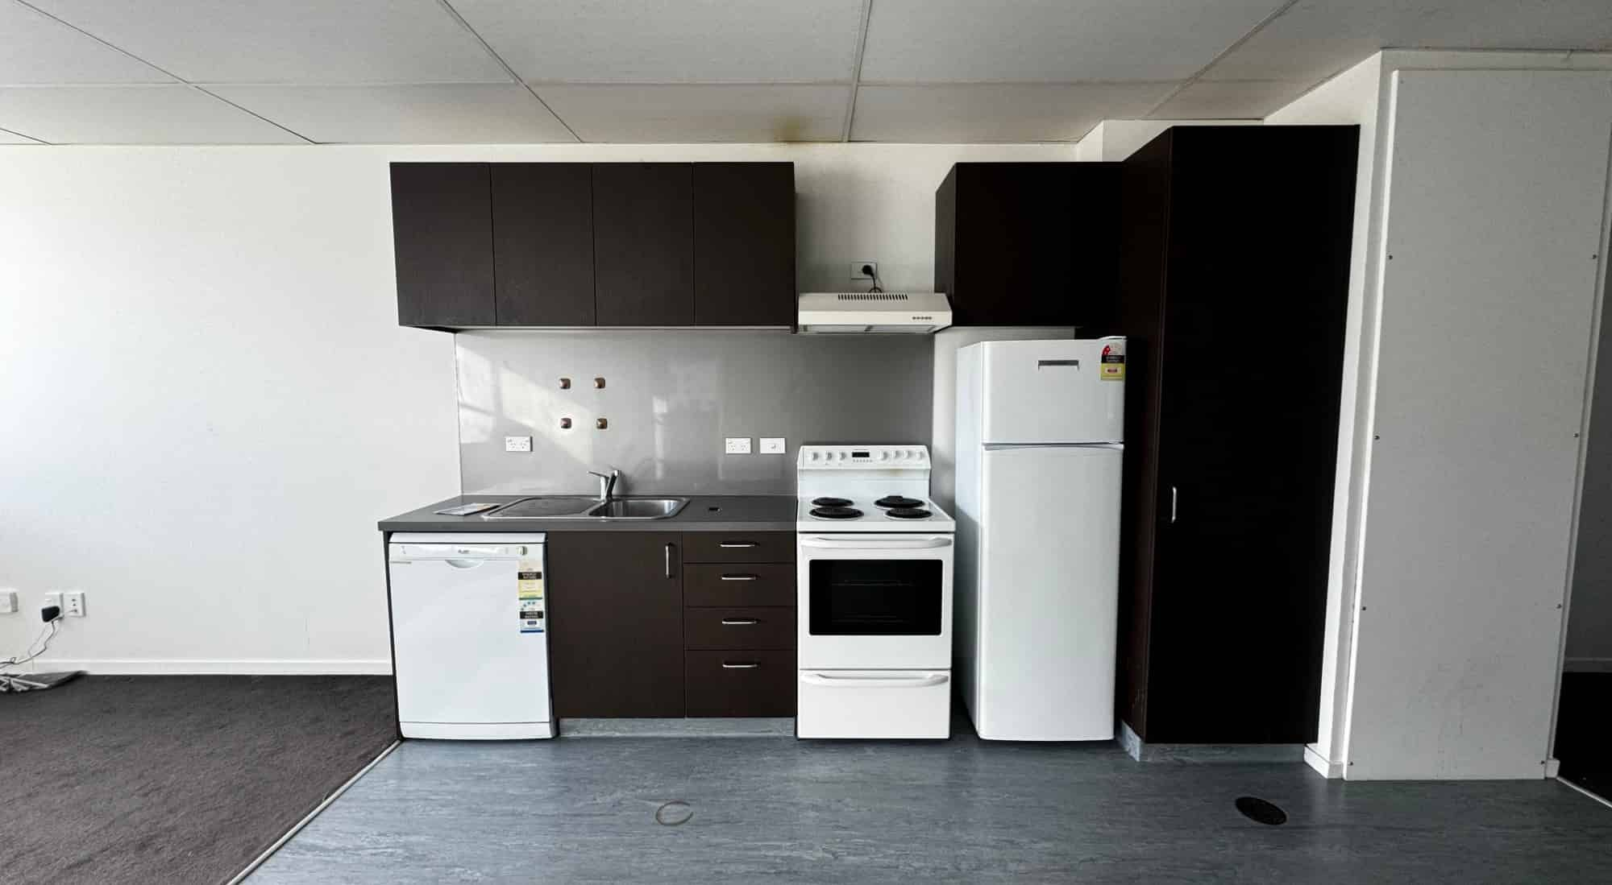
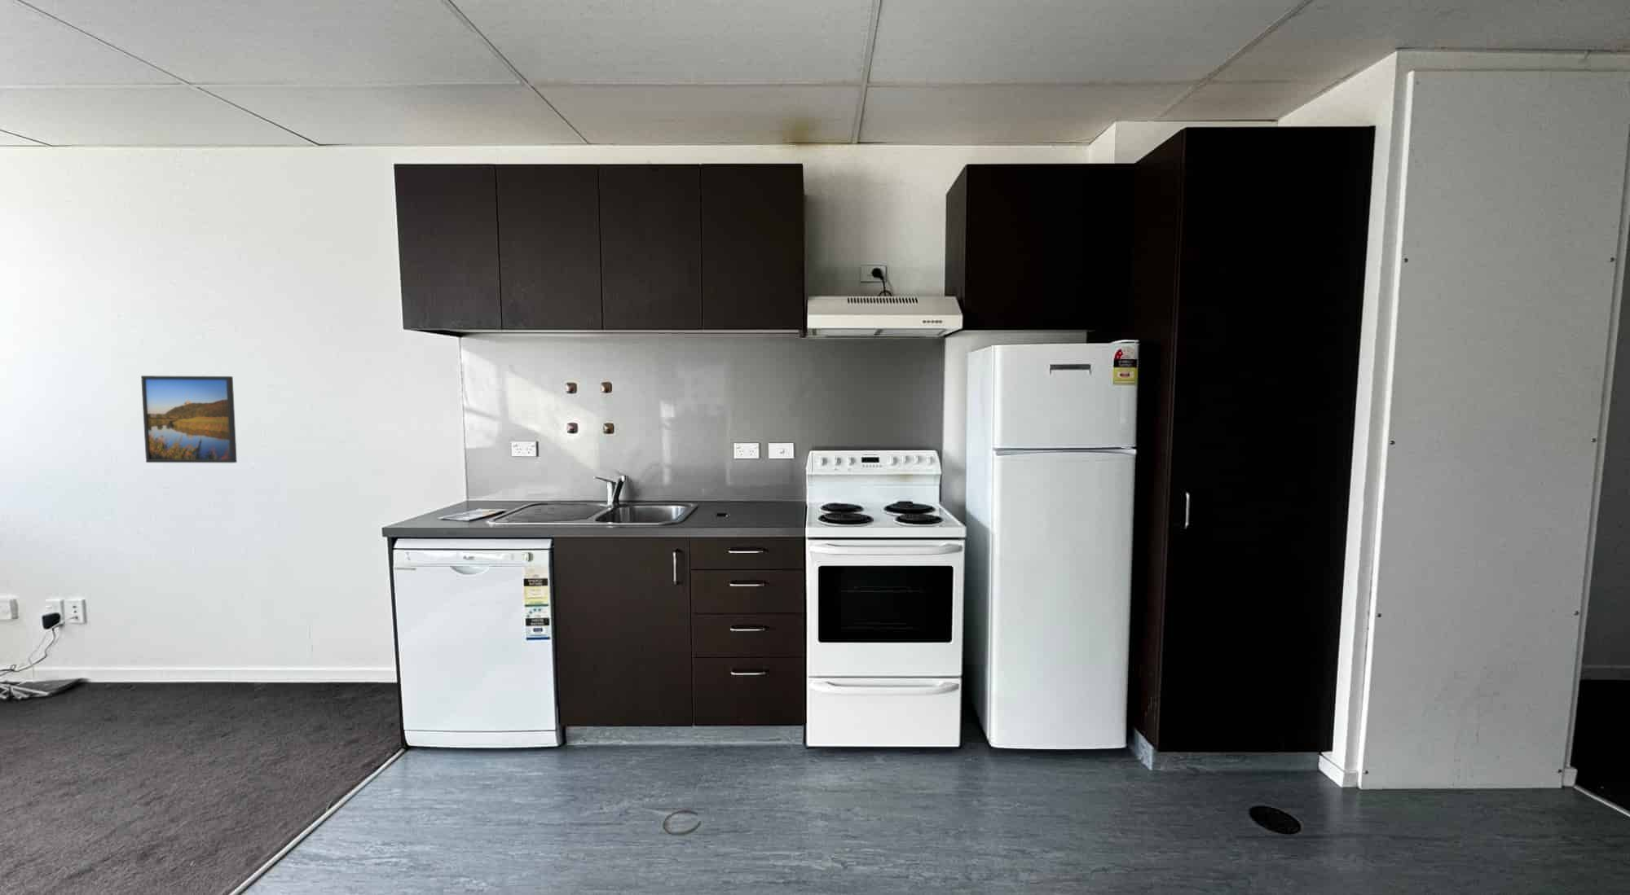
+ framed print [140,375,238,463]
